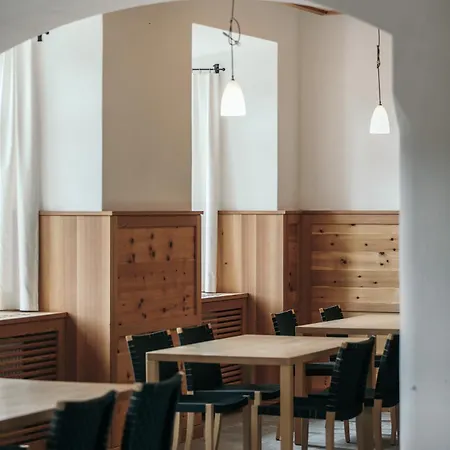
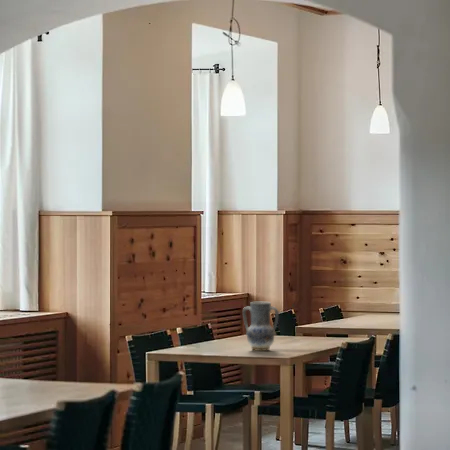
+ vase [242,301,280,352]
